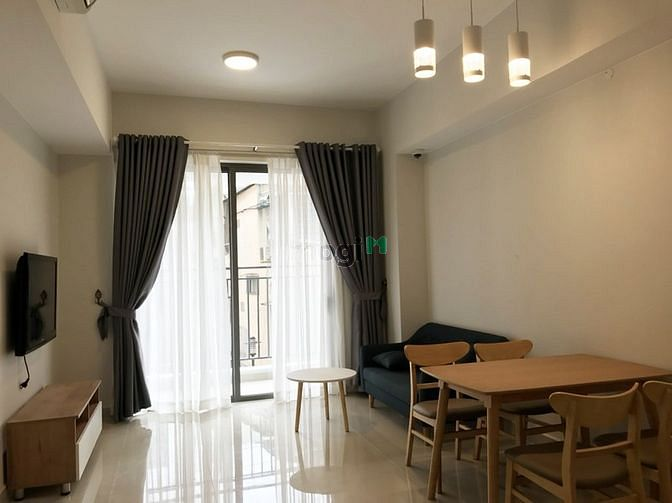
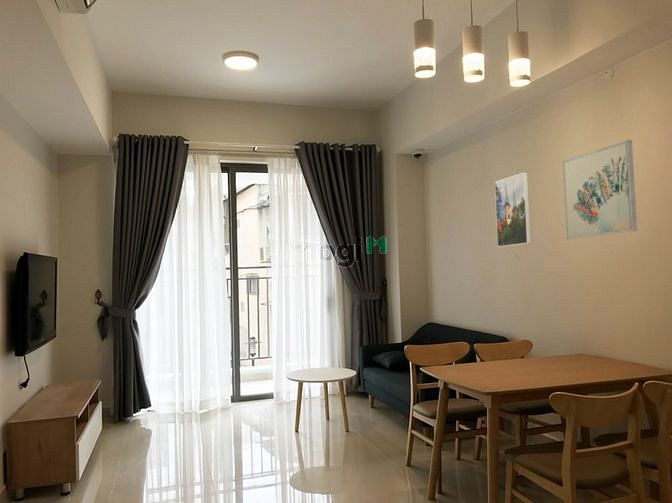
+ wall art [561,139,638,240]
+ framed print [494,171,532,248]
